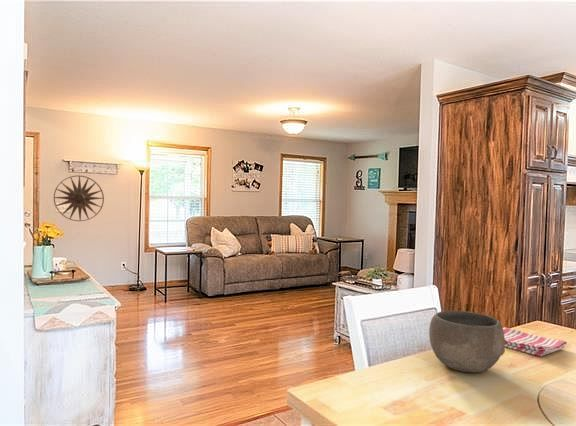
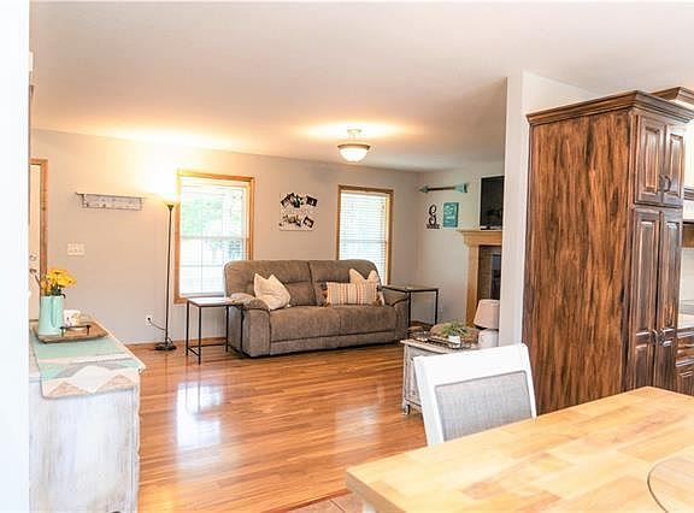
- dish towel [503,327,568,357]
- wall art [53,175,105,222]
- bowl [428,309,506,374]
